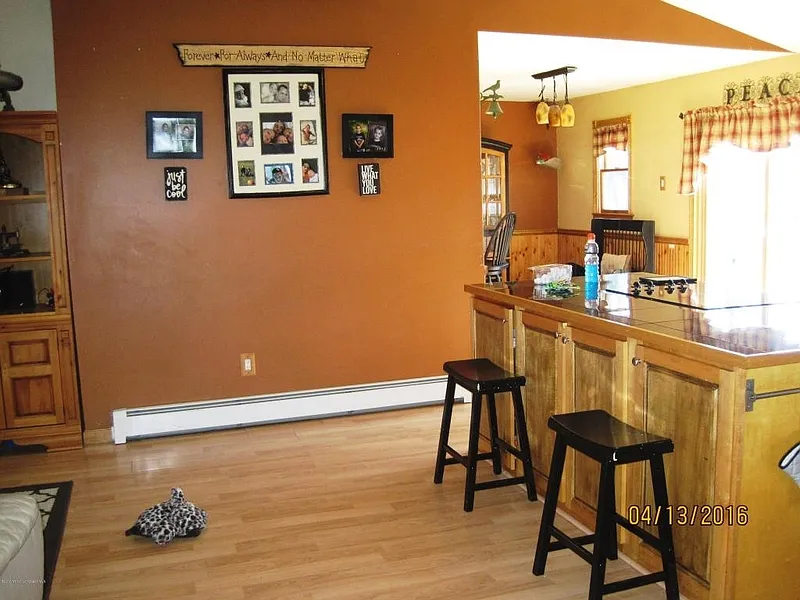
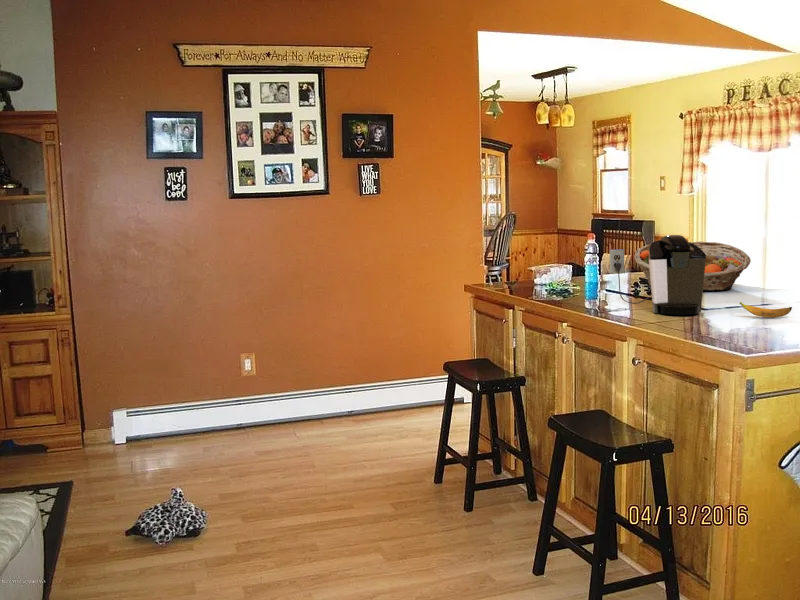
+ banana [739,301,793,319]
+ fruit basket [633,241,752,291]
+ coffee maker [609,234,706,316]
